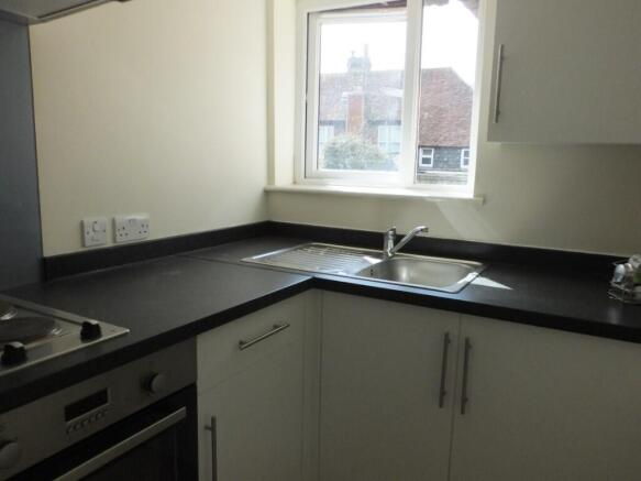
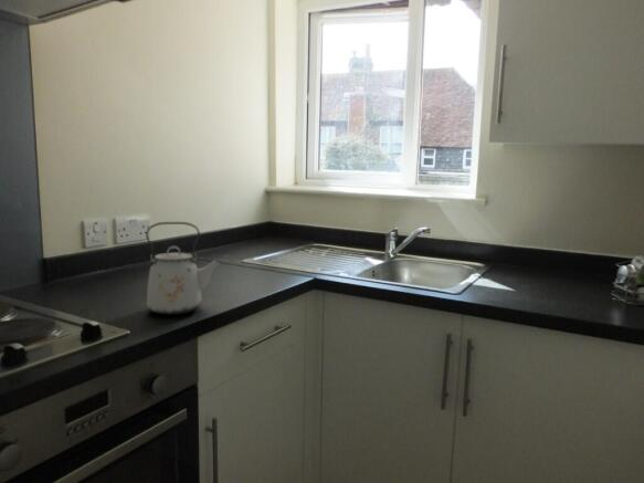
+ kettle [145,221,222,316]
